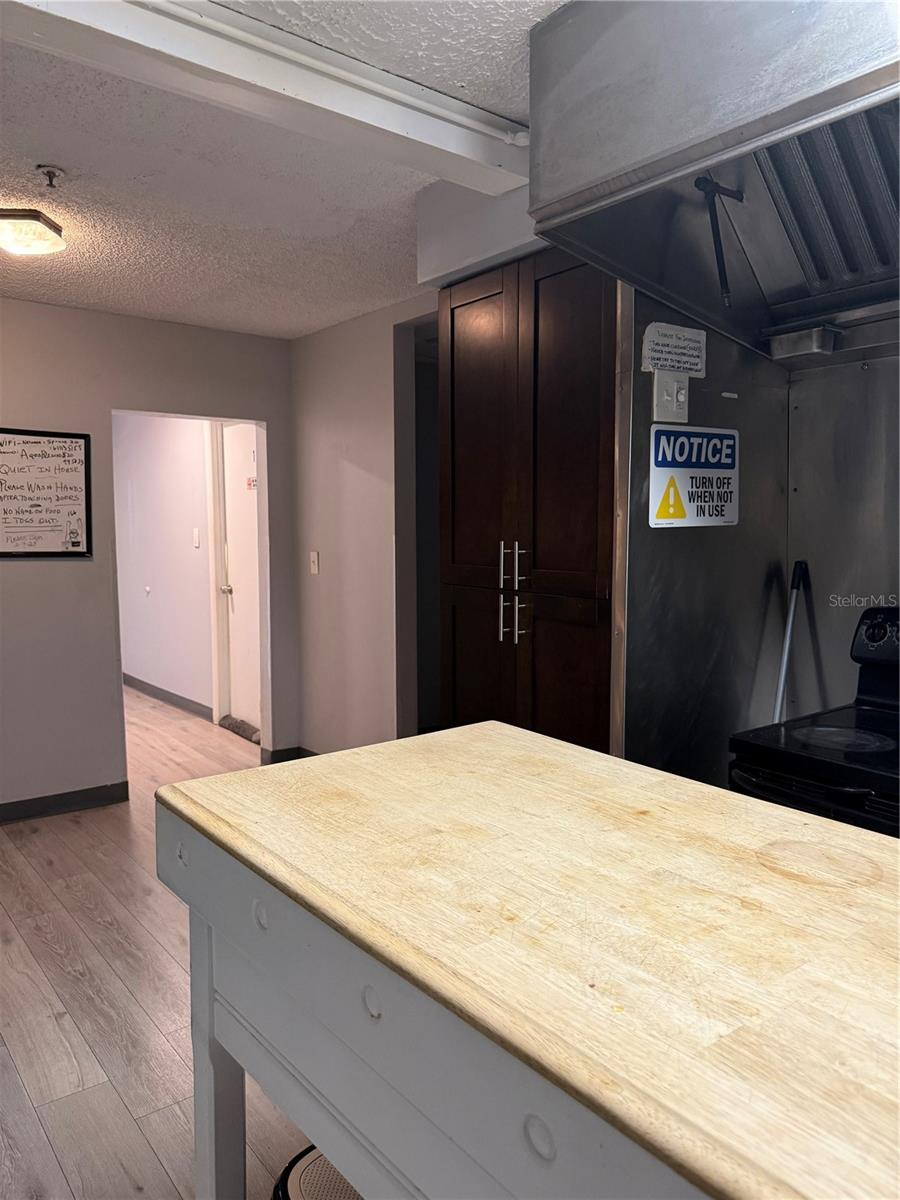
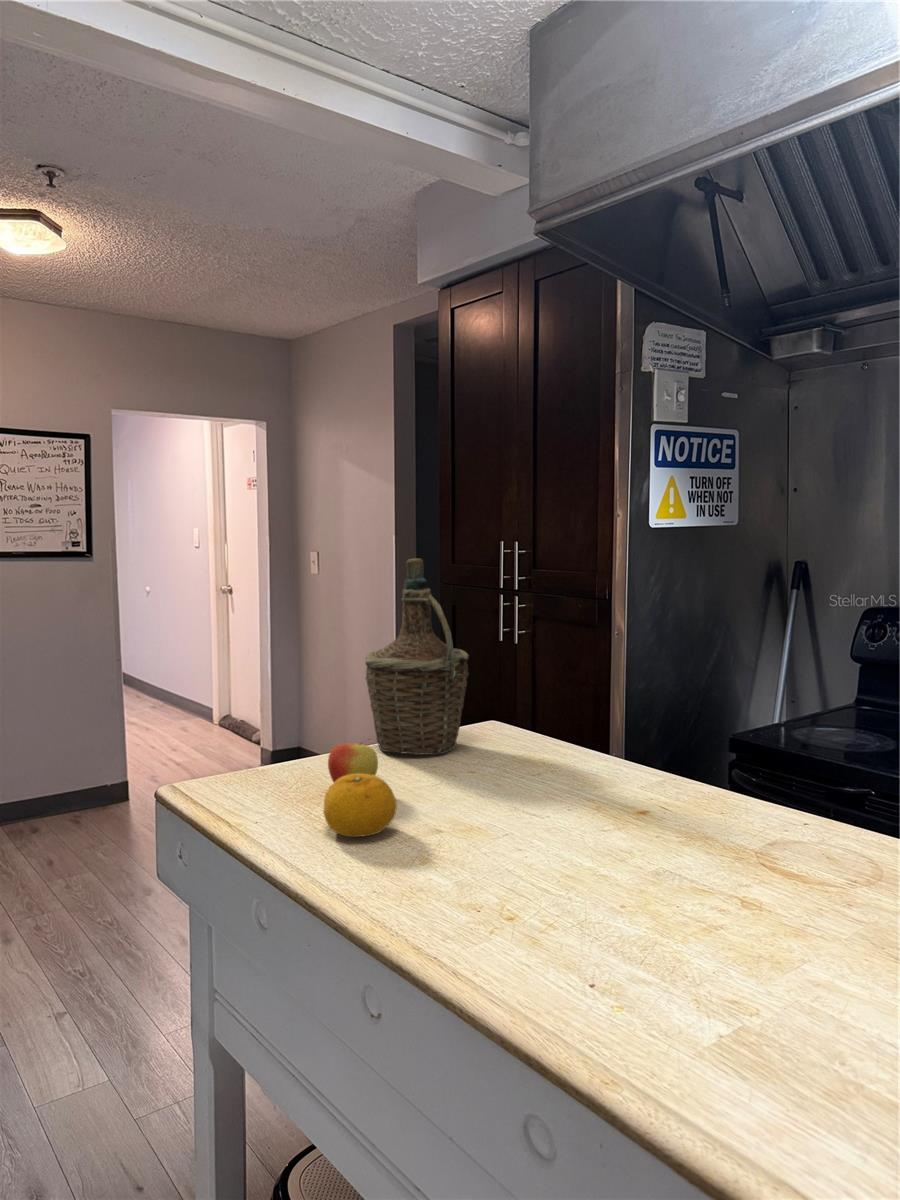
+ apple [327,737,379,783]
+ fruit [323,774,398,838]
+ bottle [364,558,470,756]
